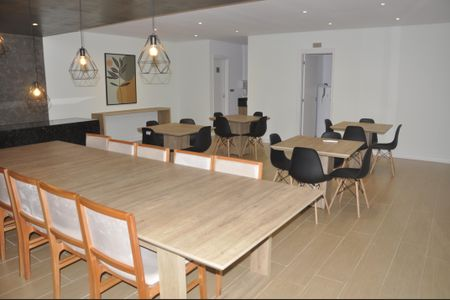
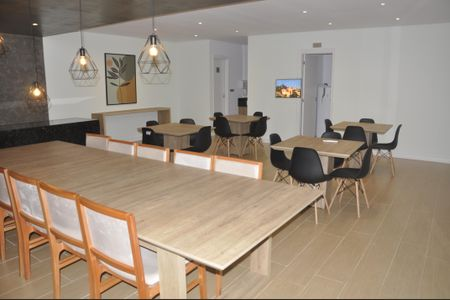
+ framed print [274,77,303,99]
